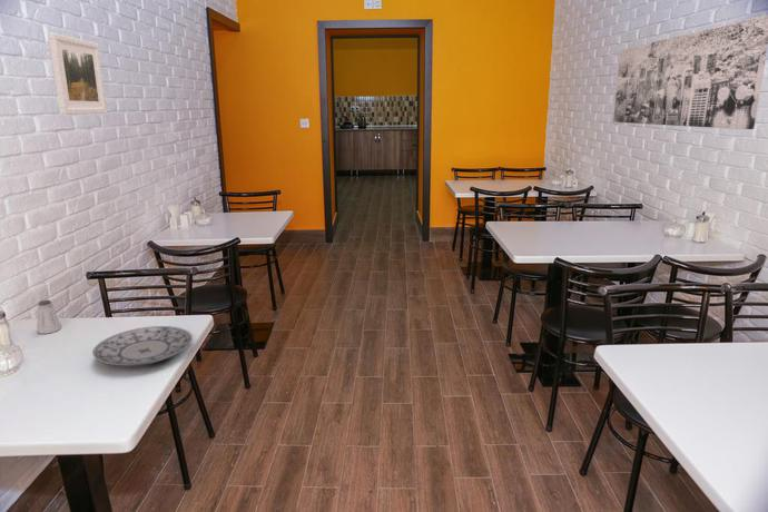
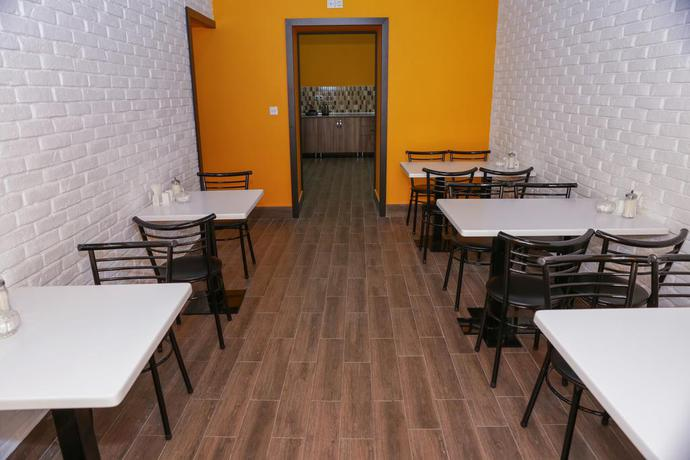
- saltshaker [36,299,62,335]
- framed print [47,31,108,116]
- plate [91,325,194,367]
- wall art [612,14,768,130]
